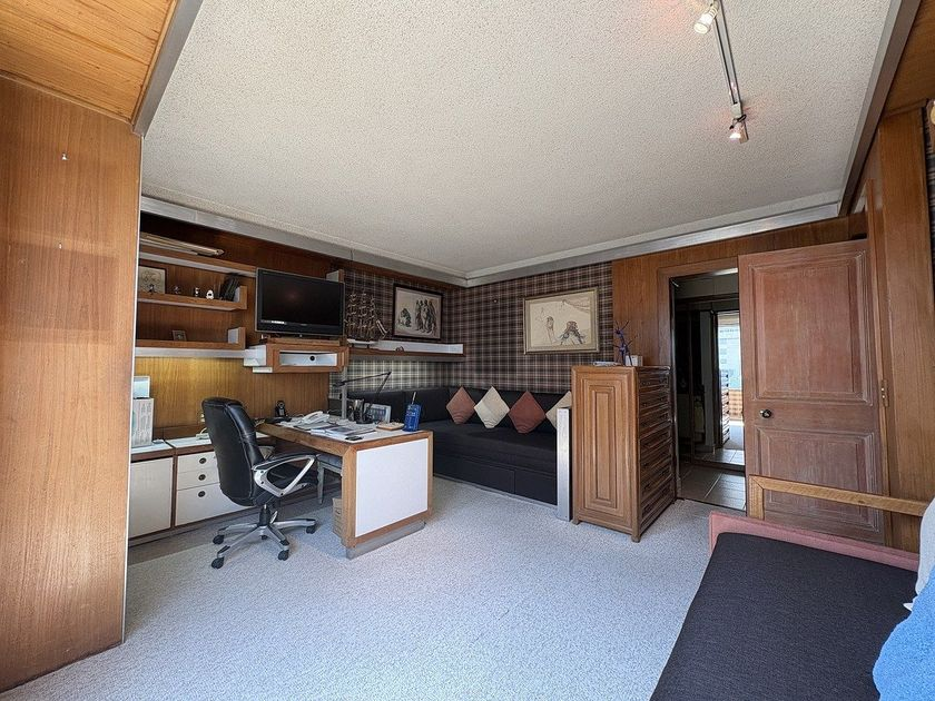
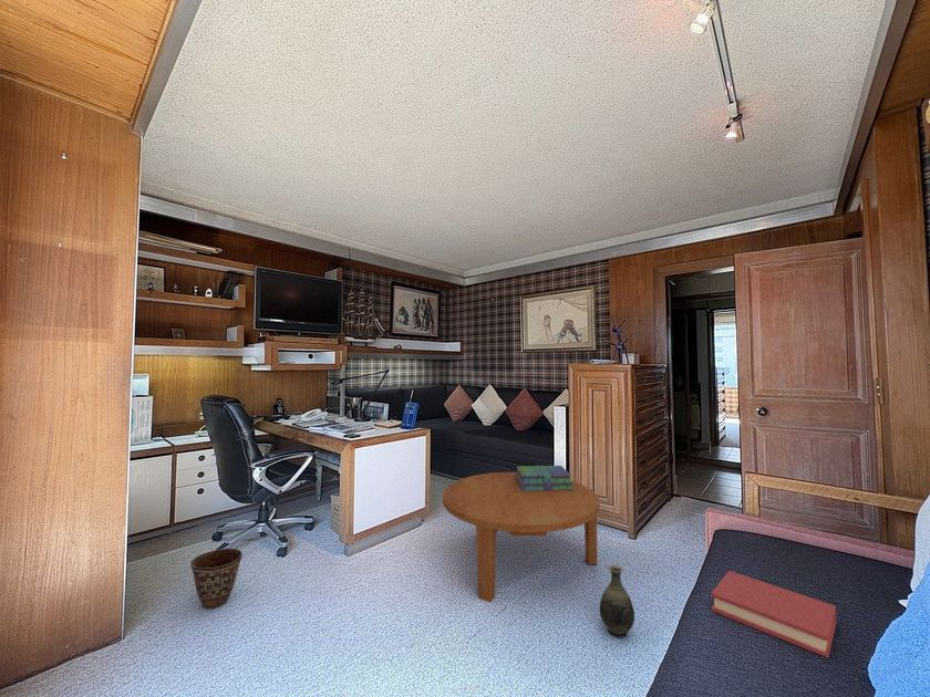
+ hardback book [710,570,837,659]
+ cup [189,548,244,610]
+ coffee table [442,471,601,603]
+ vase [599,564,636,639]
+ stack of books [515,465,574,491]
